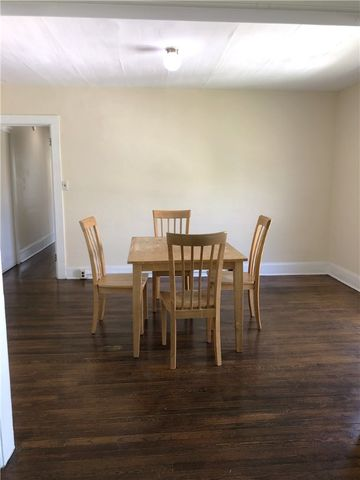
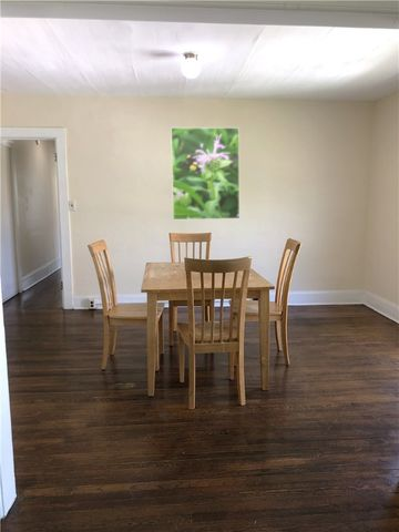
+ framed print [170,126,241,221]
